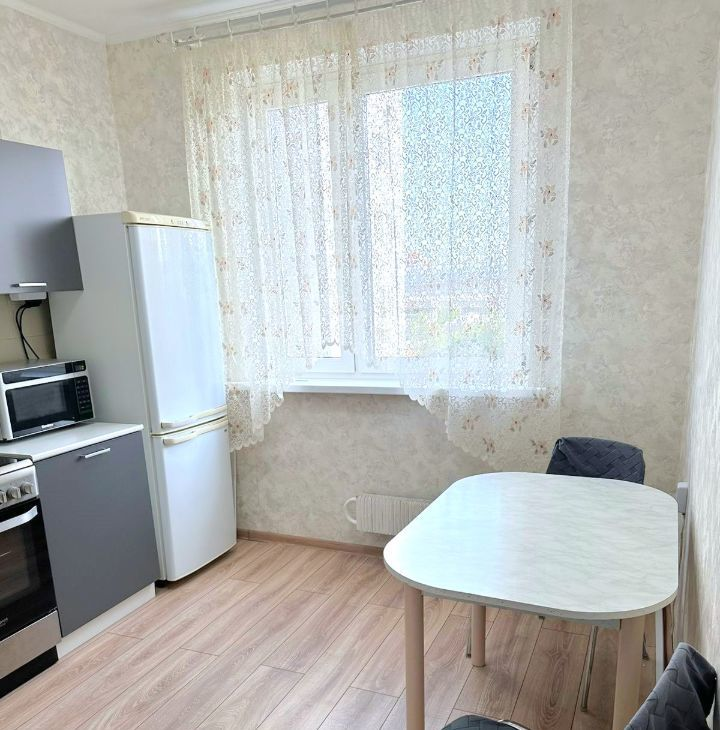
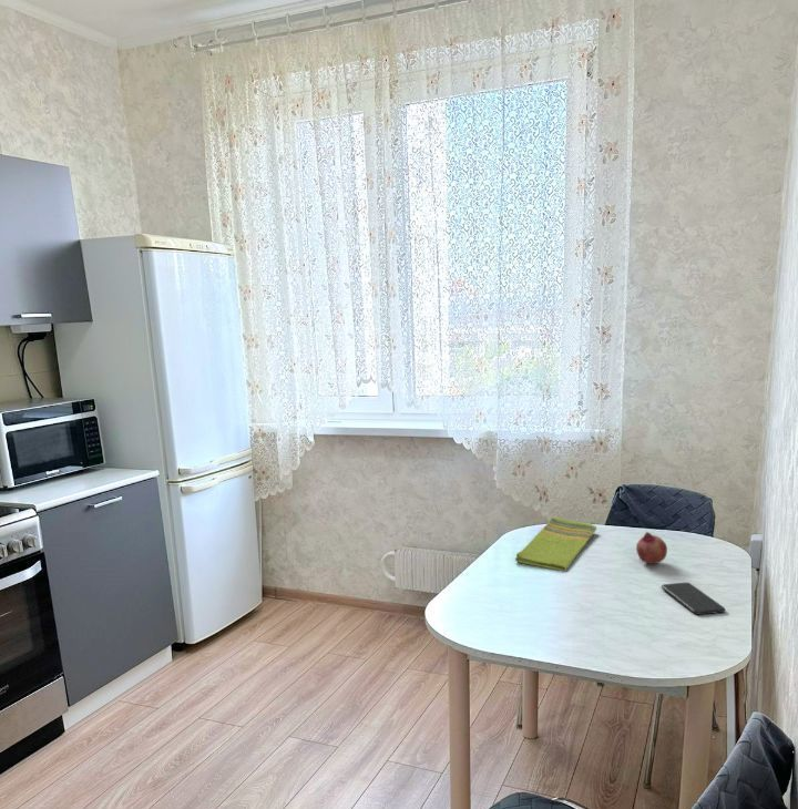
+ dish towel [514,515,597,572]
+ fruit [635,531,668,565]
+ smartphone [661,582,727,616]
